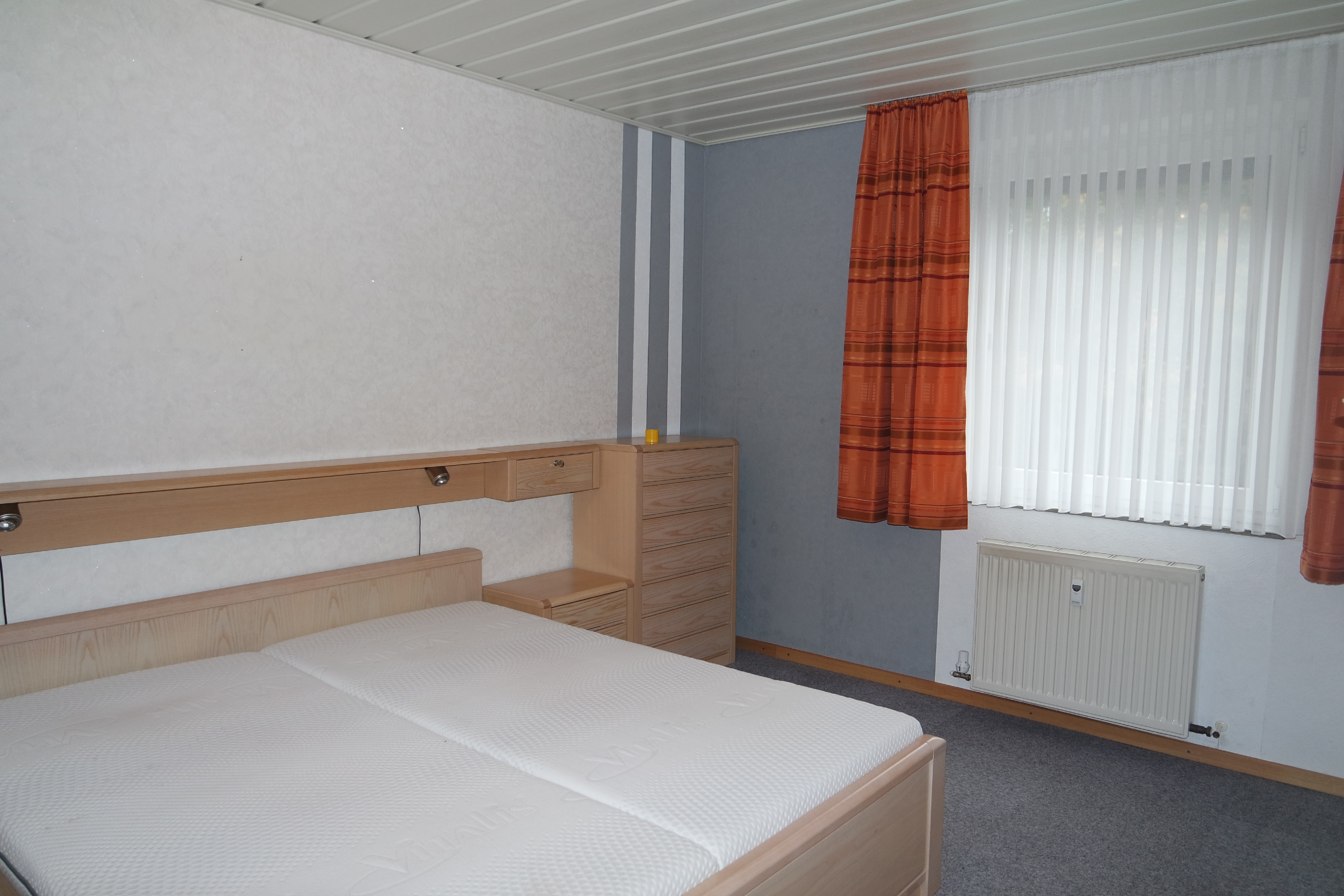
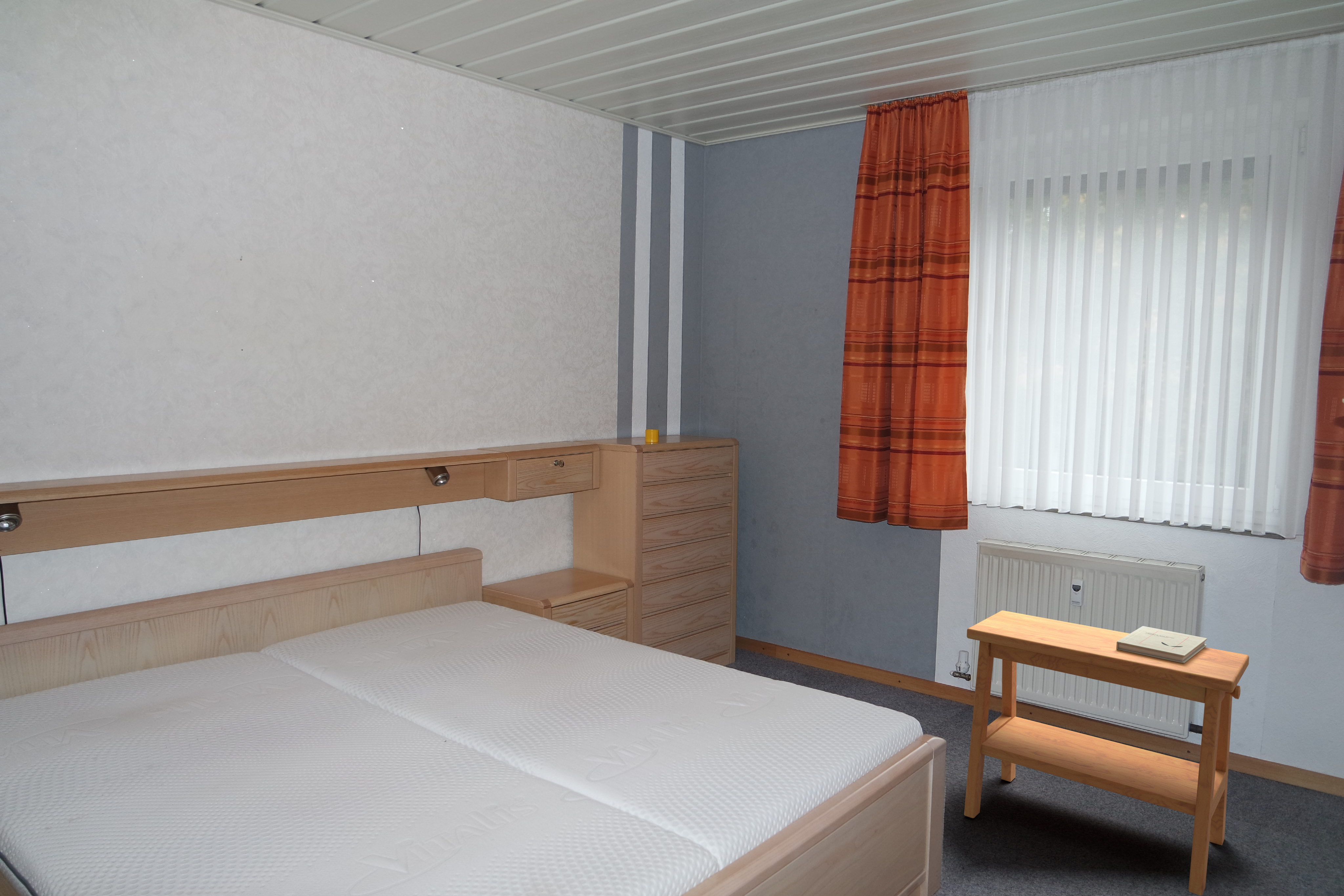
+ side table [964,610,1249,896]
+ book [1116,626,1207,664]
